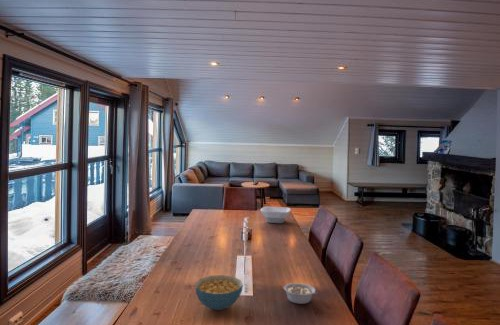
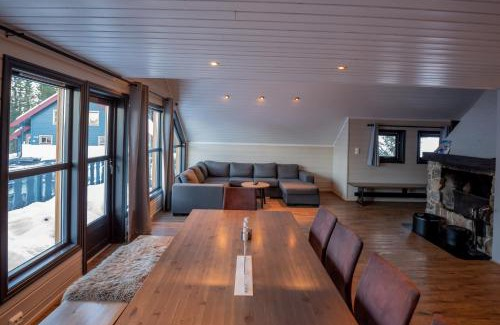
- legume [283,282,317,305]
- cereal bowl [194,274,244,311]
- bowl [260,206,292,224]
